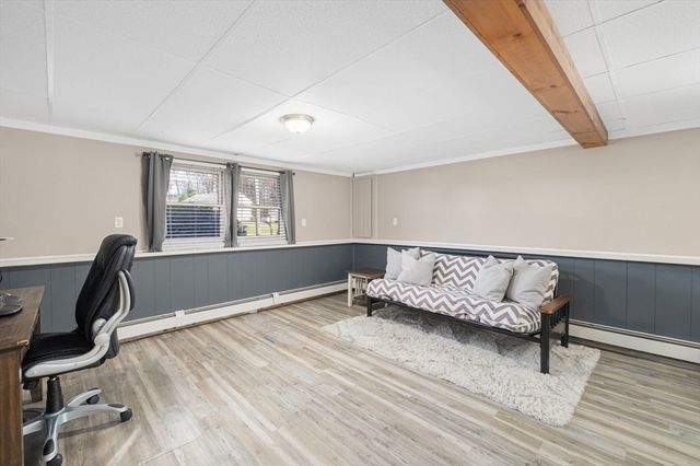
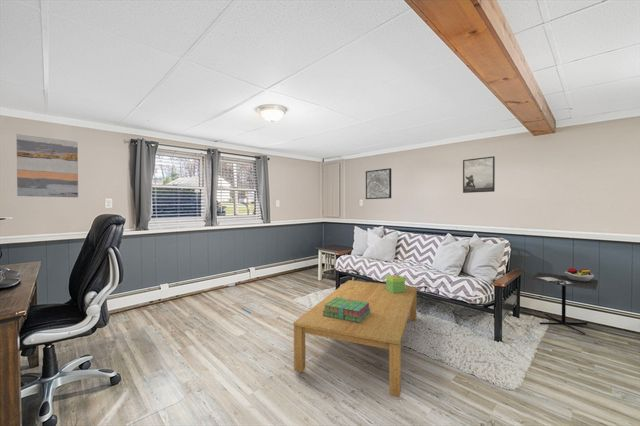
+ wall art [15,133,79,198]
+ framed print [462,155,496,194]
+ stack of books [322,297,370,323]
+ kitchen table [529,267,599,335]
+ wall art [365,167,392,200]
+ decorative box [385,273,406,294]
+ coffee table [292,279,418,398]
